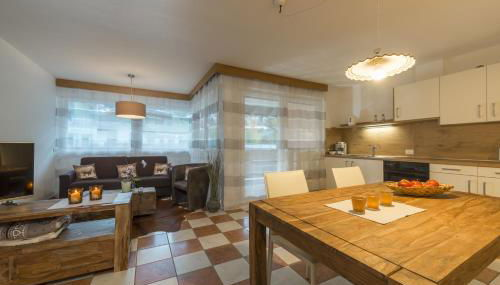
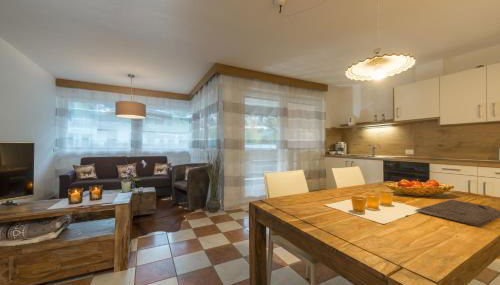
+ cutting board [414,199,500,228]
